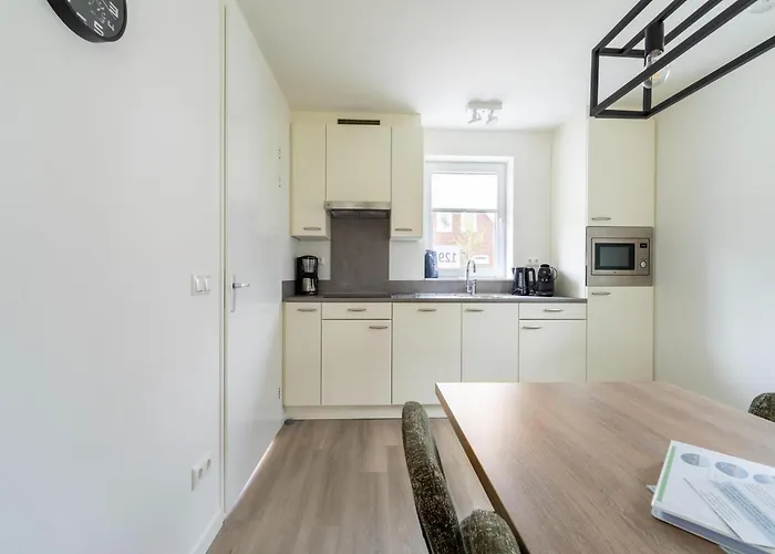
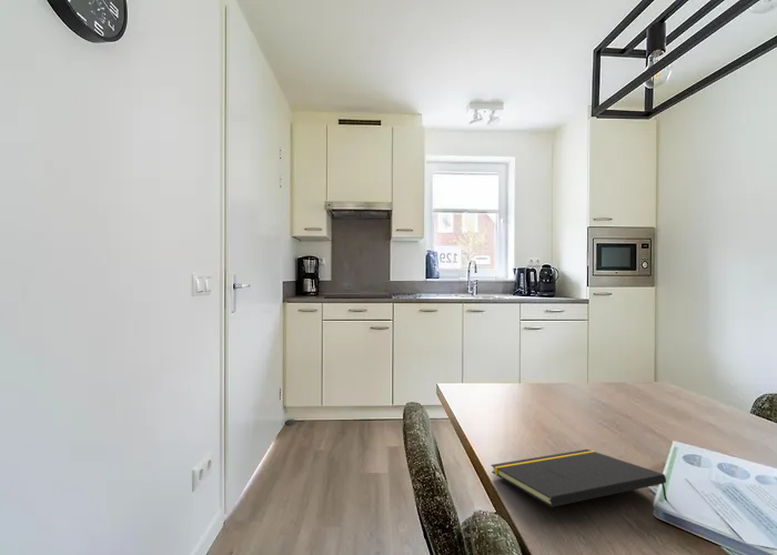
+ notepad [490,448,668,508]
